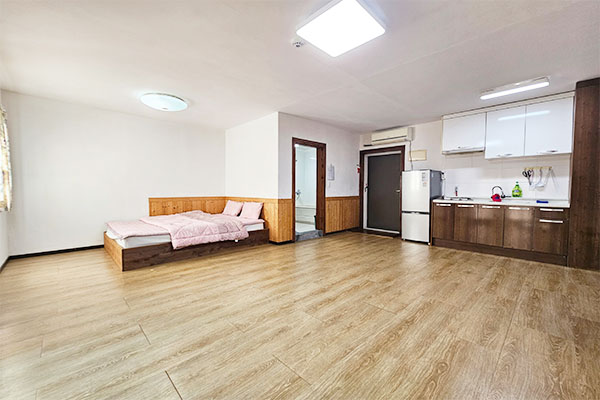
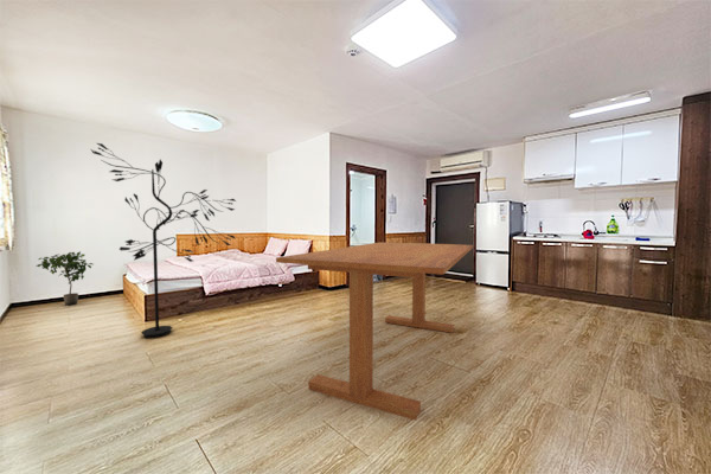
+ potted plant [36,250,94,307]
+ dining table [275,241,474,421]
+ floor lamp [90,142,237,339]
